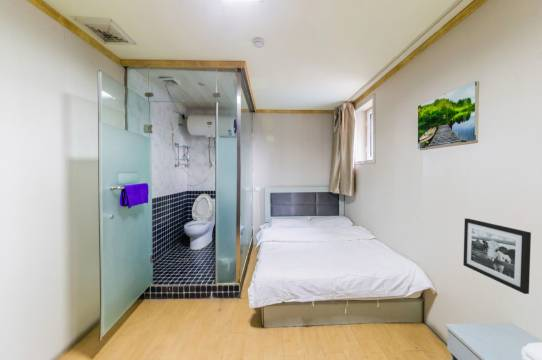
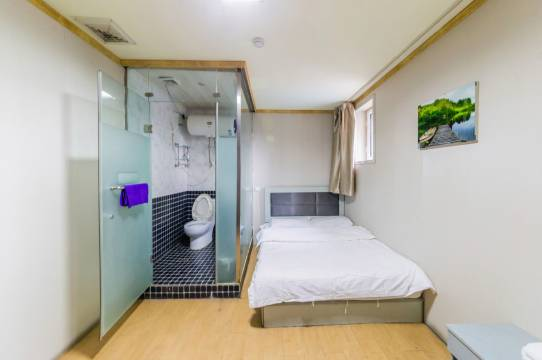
- picture frame [462,217,532,295]
